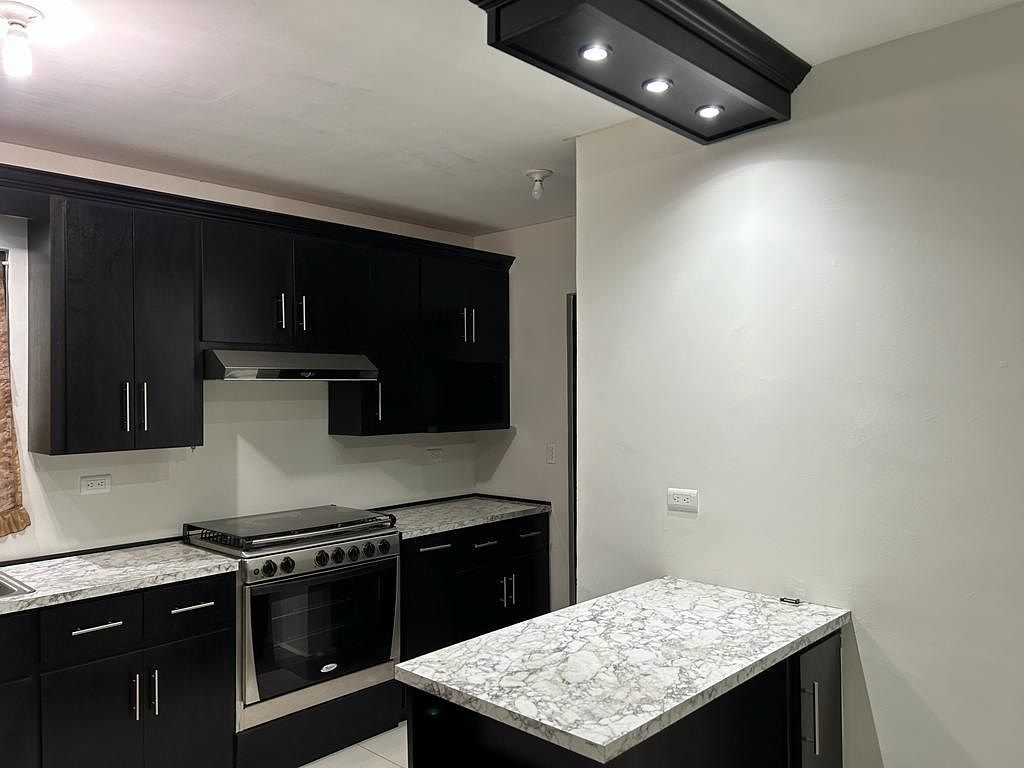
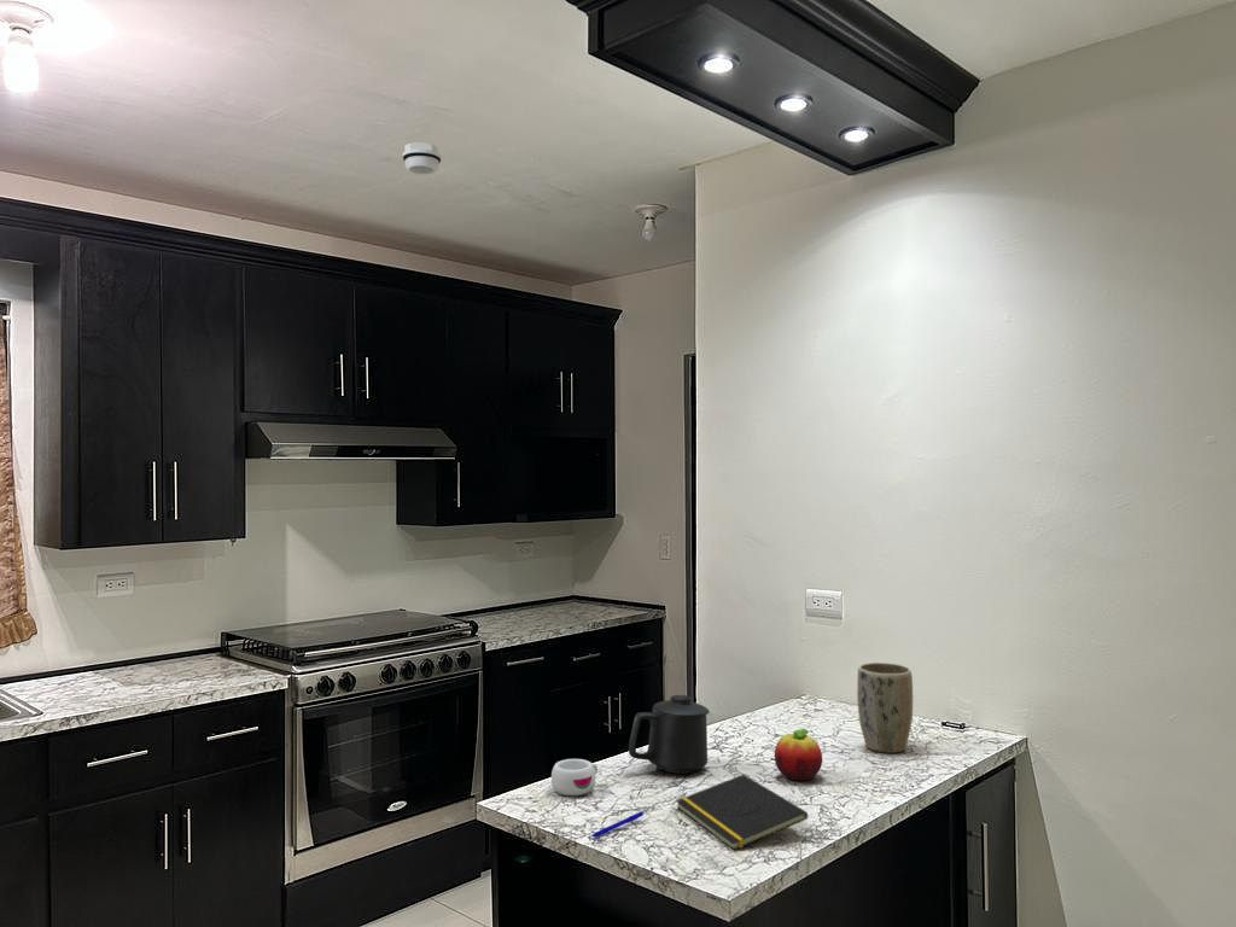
+ fruit [774,728,823,782]
+ plant pot [856,661,914,754]
+ mug [628,694,710,774]
+ smoke detector [401,141,442,175]
+ notepad [675,774,809,851]
+ mug [550,758,599,797]
+ pen [590,811,645,838]
